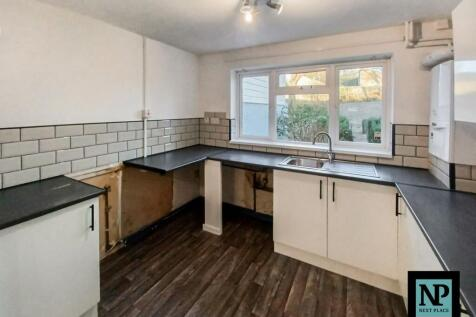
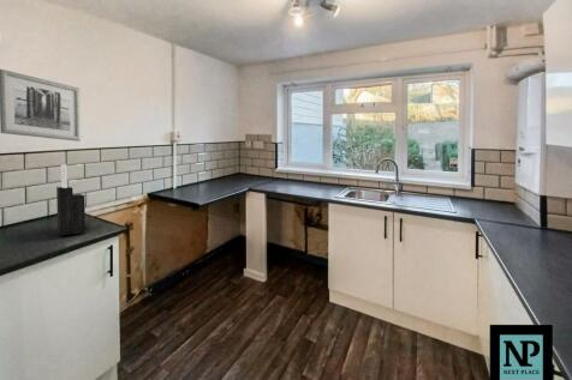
+ wall art [0,68,82,143]
+ knife block [55,163,89,236]
